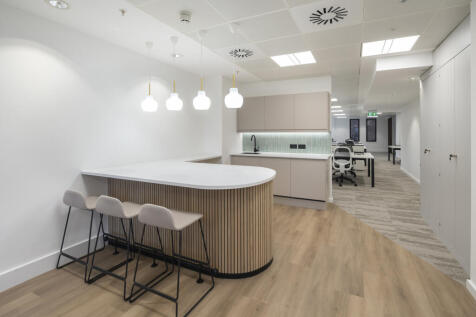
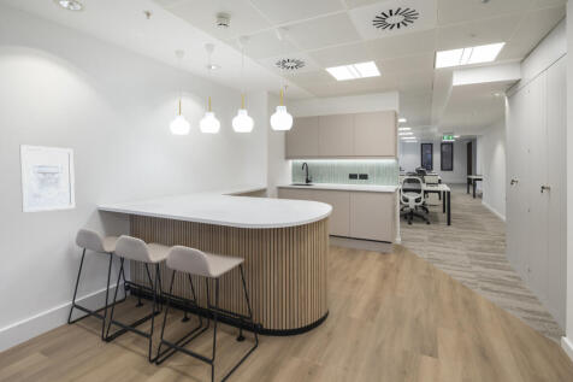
+ wall art [18,143,76,213]
